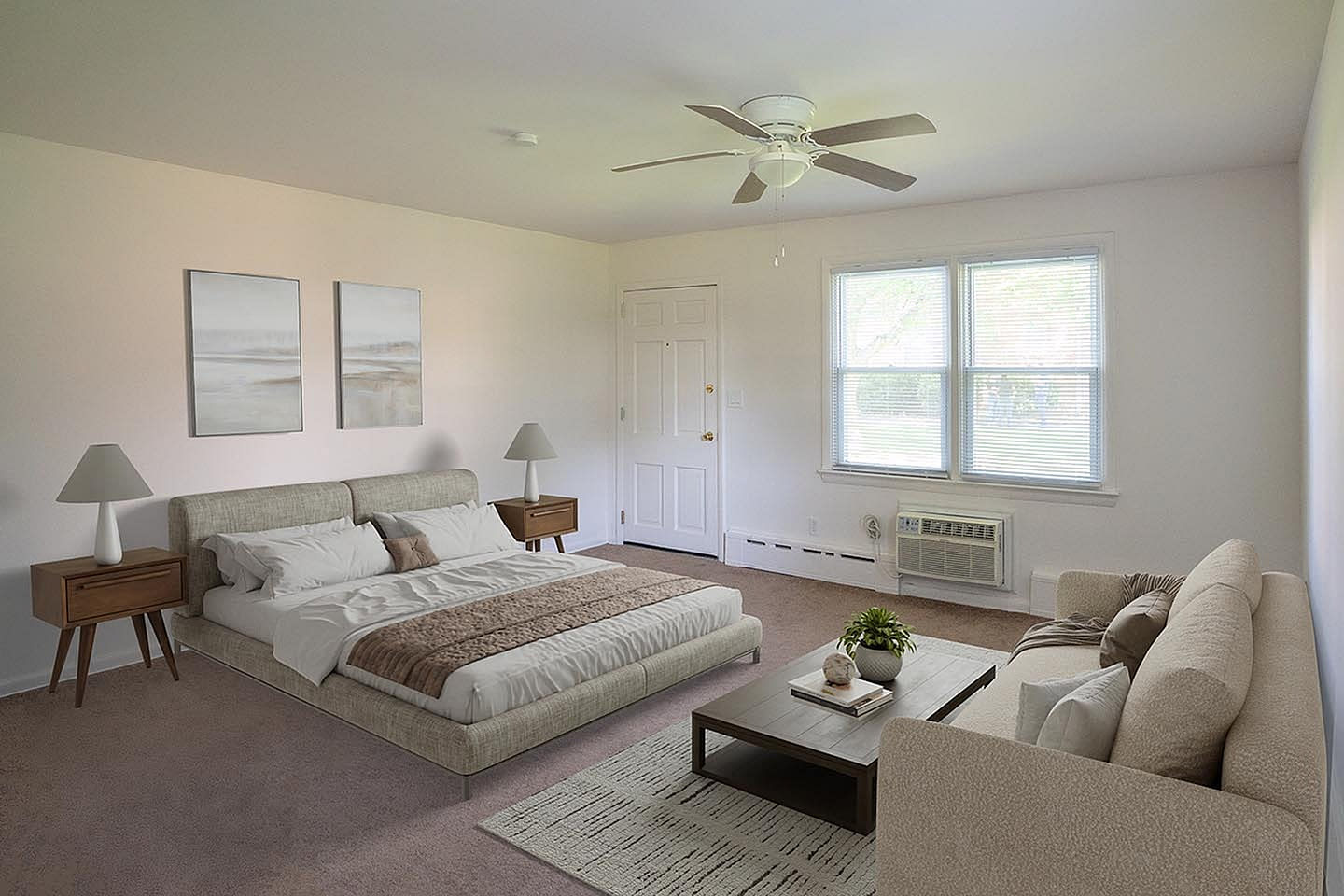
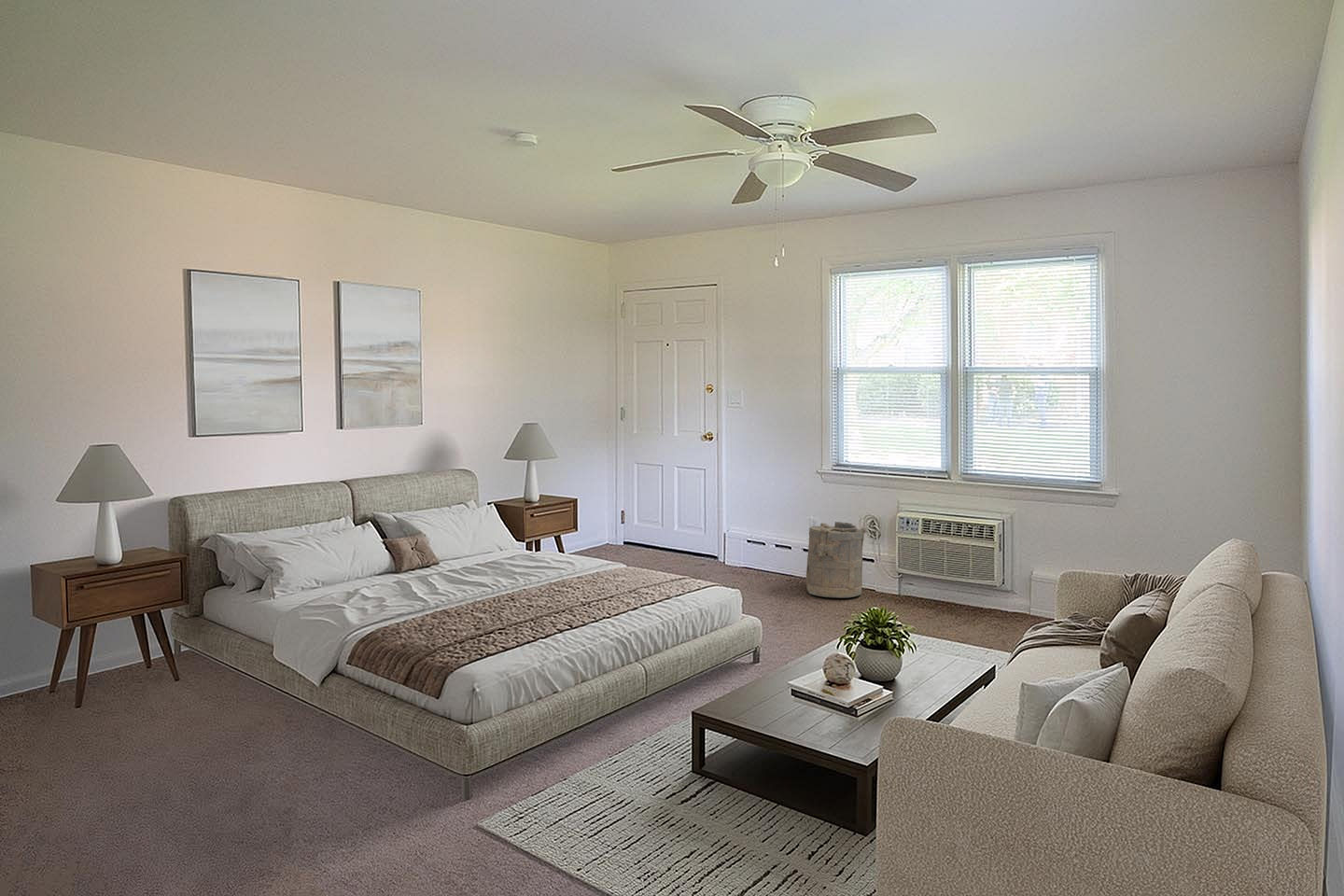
+ laundry hamper [805,521,868,599]
